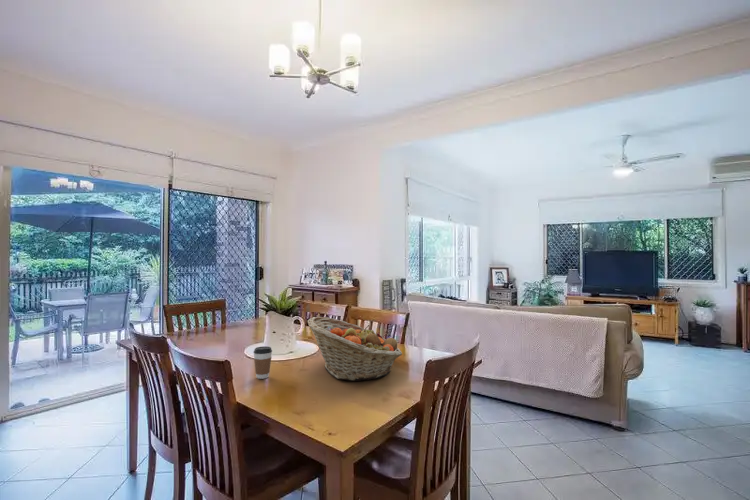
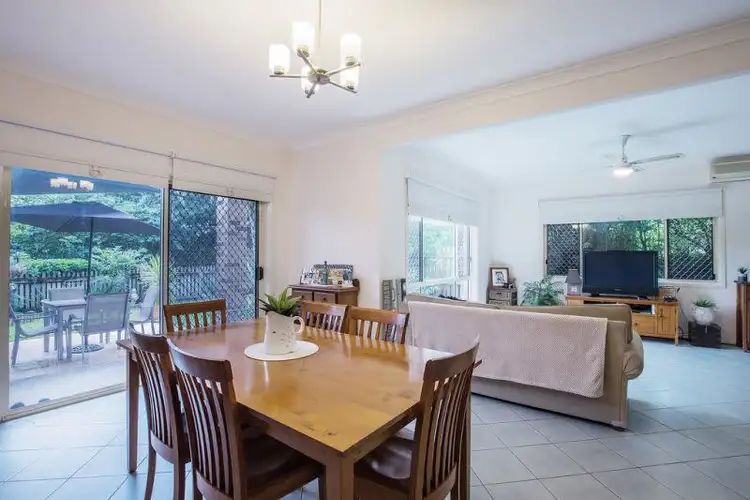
- coffee cup [253,345,273,380]
- fruit basket [306,316,403,382]
